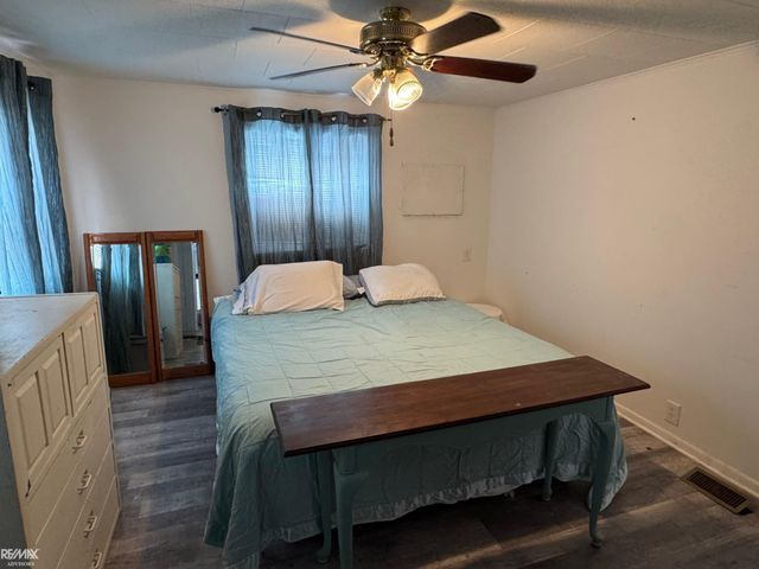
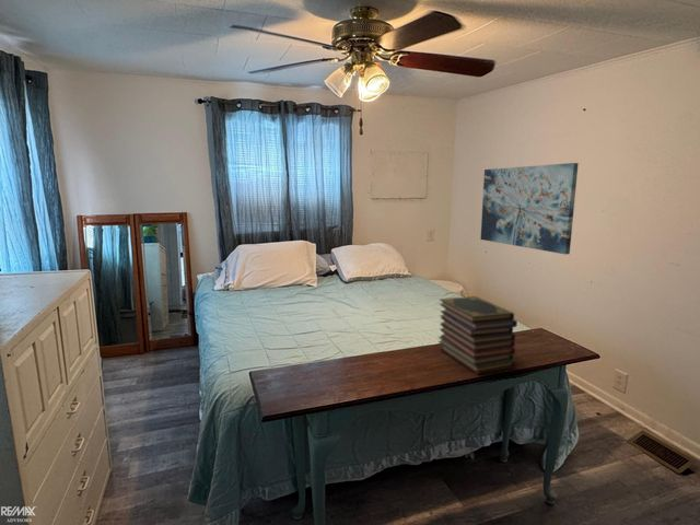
+ book stack [438,295,518,375]
+ wall art [479,162,580,256]
